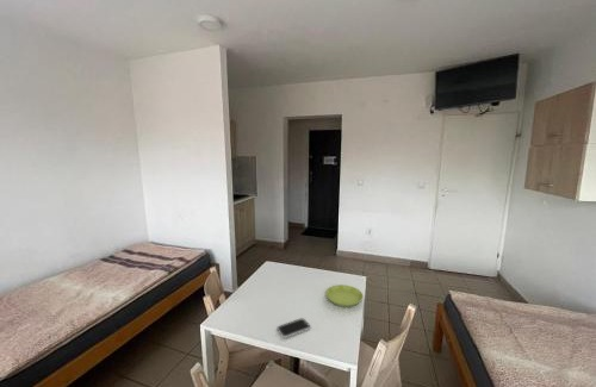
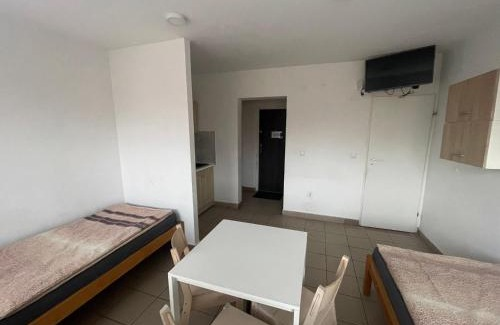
- saucer [324,283,364,308]
- smartphone [275,318,312,339]
